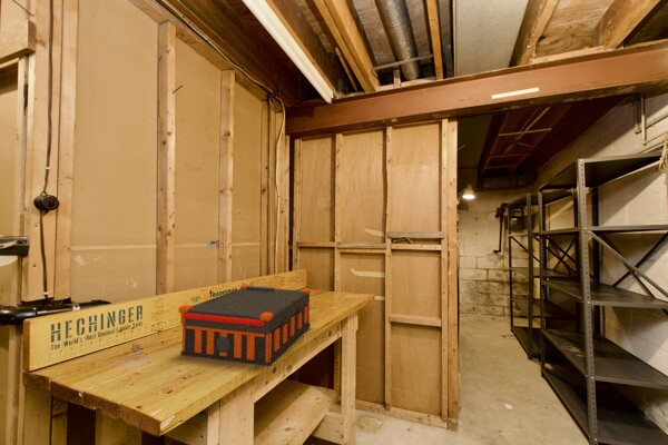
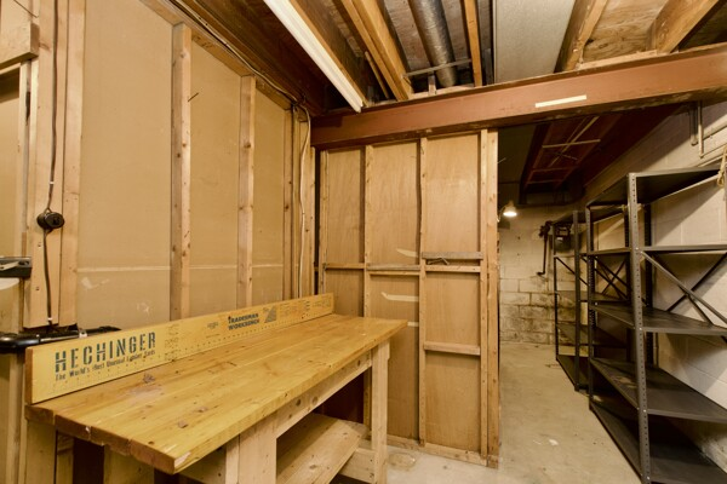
- toolbox [178,239,312,367]
